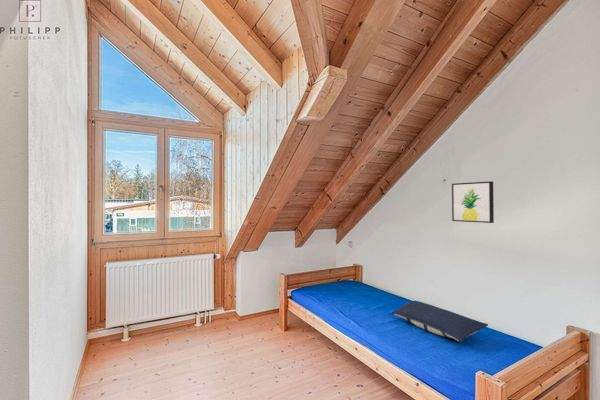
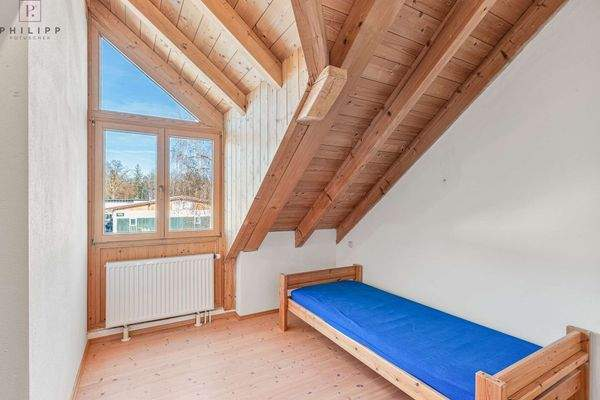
- pillow [390,300,489,344]
- wall art [451,180,495,224]
